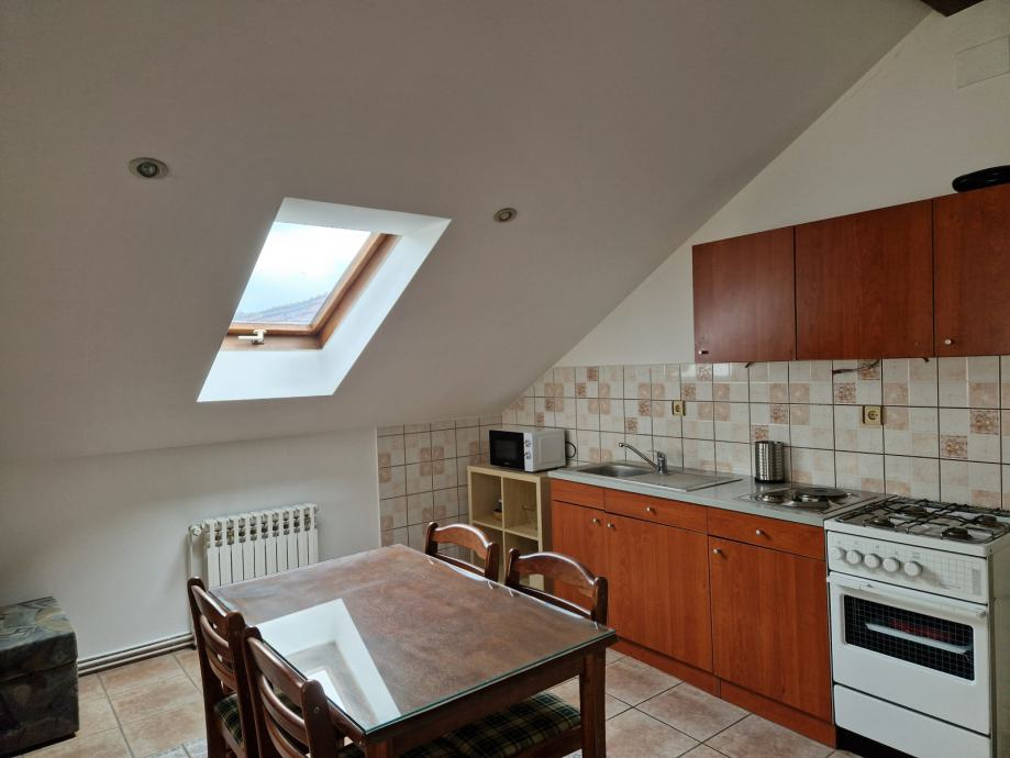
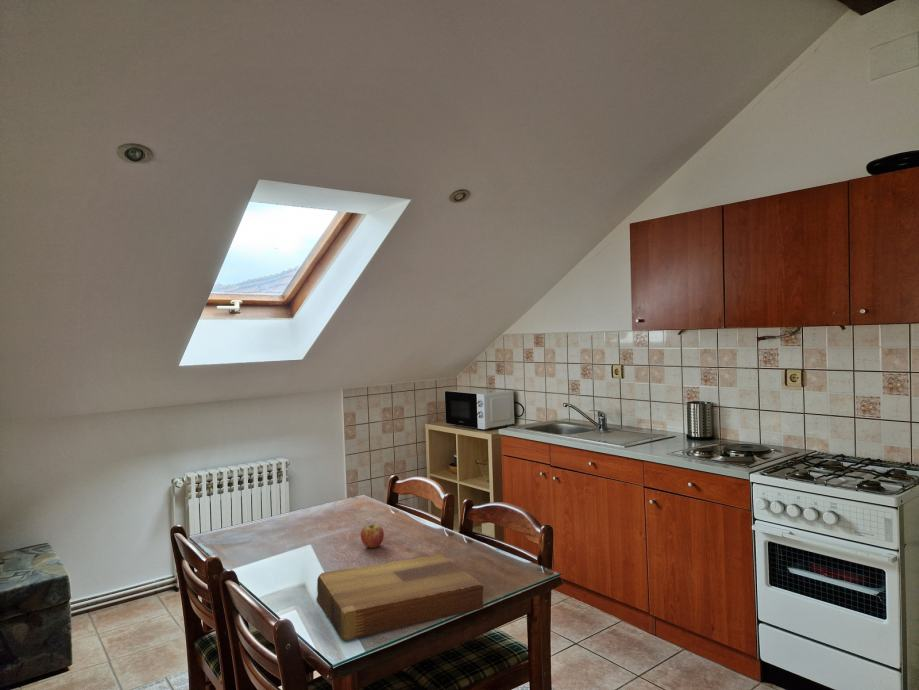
+ cutting board [315,553,484,641]
+ fruit [359,523,385,549]
